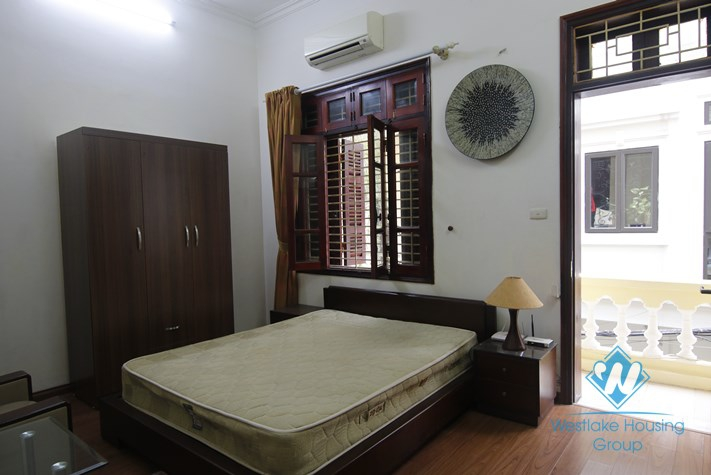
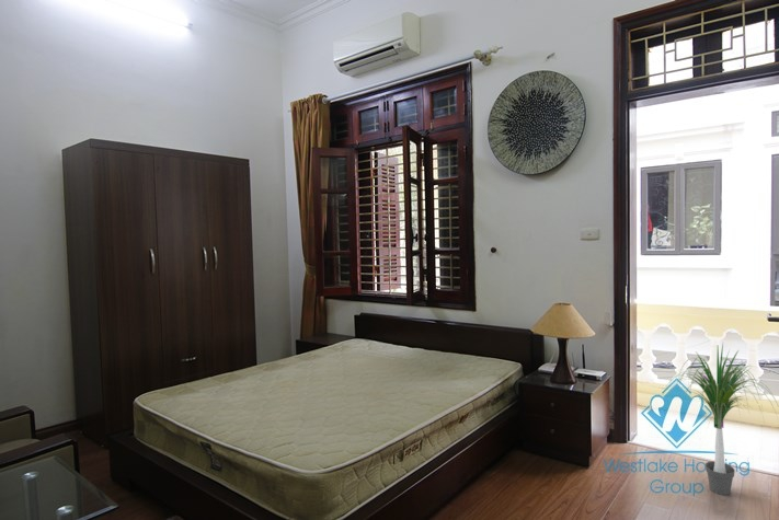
+ potted plant [662,343,779,496]
